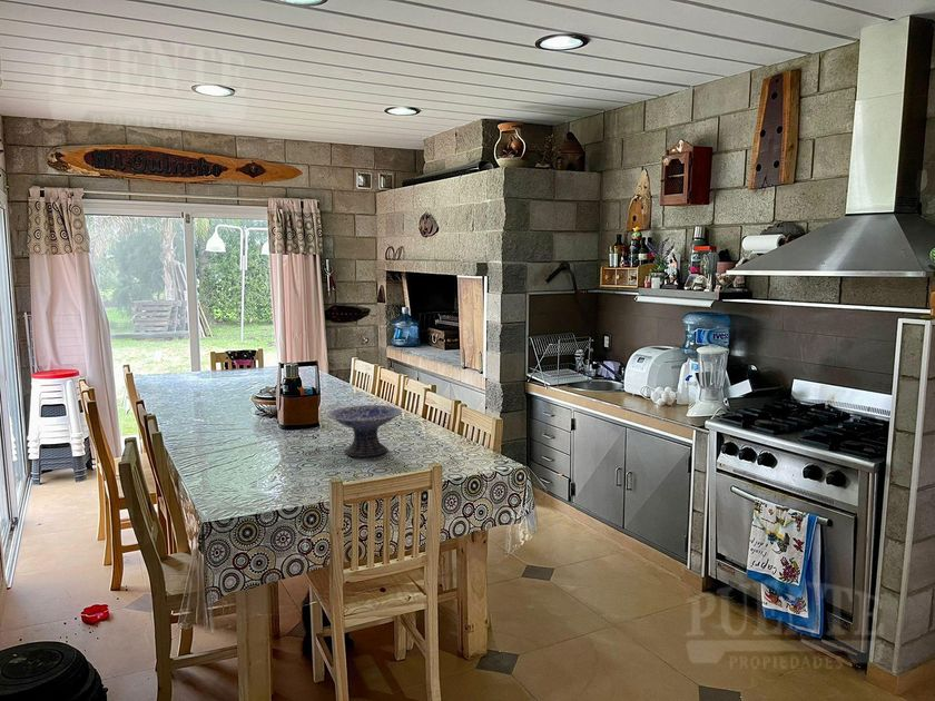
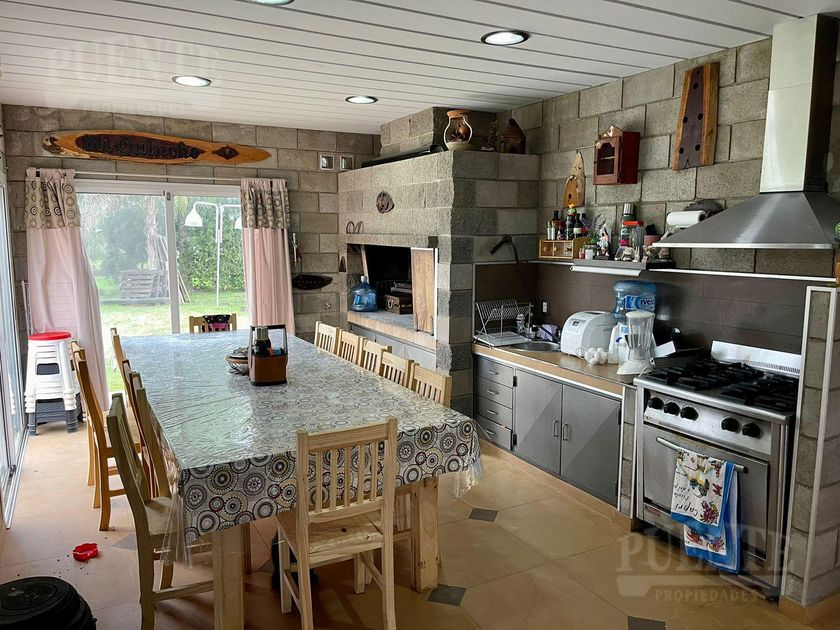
- decorative bowl [326,404,403,458]
